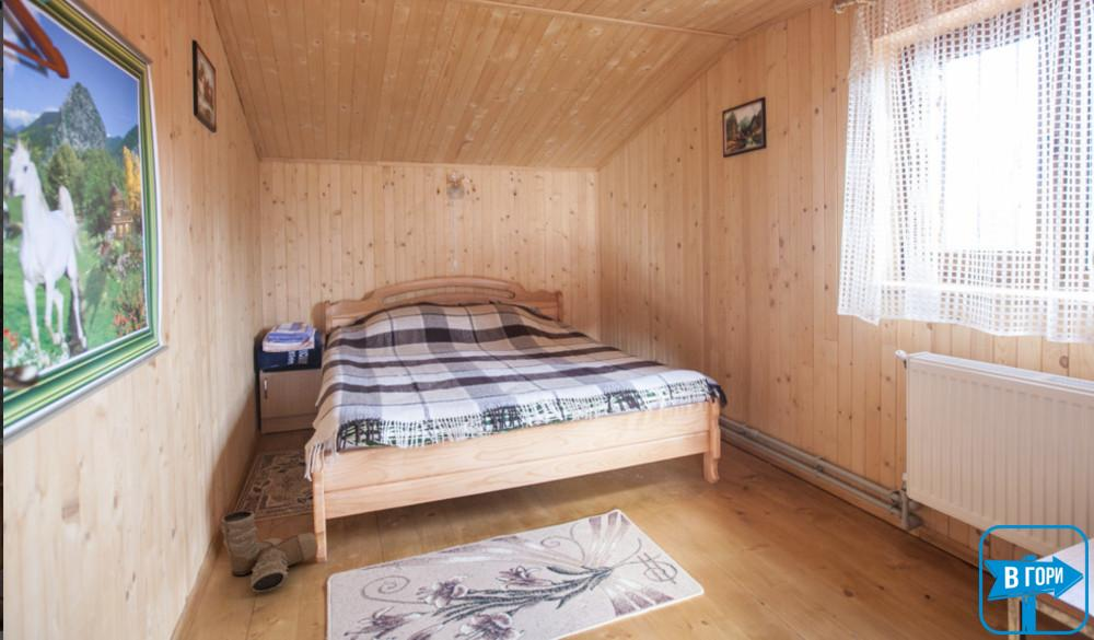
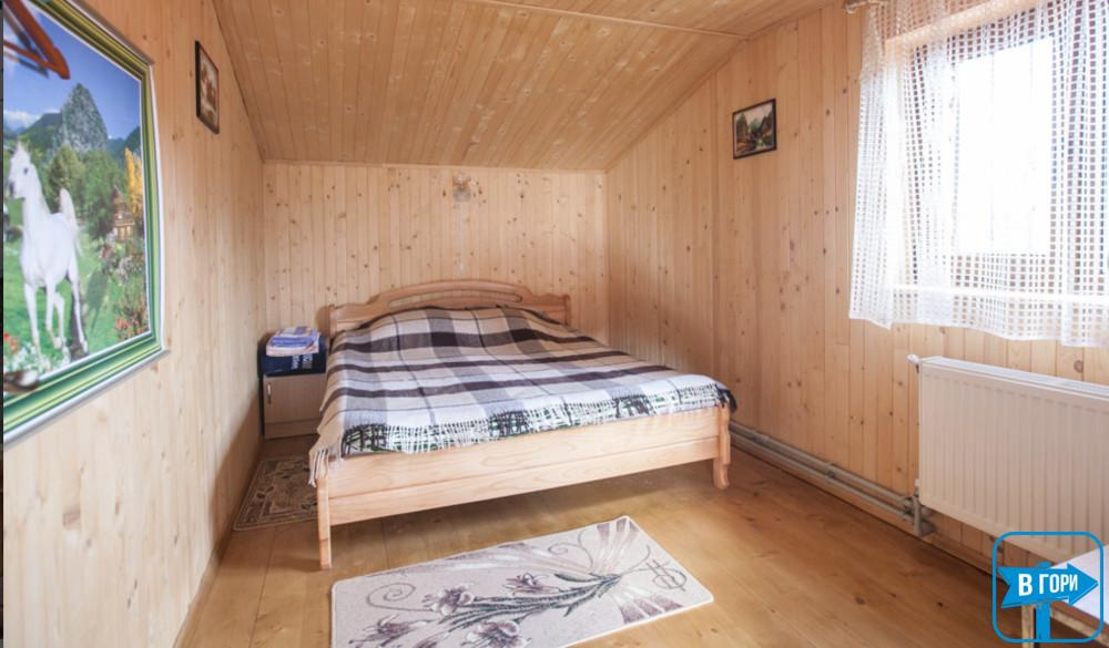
- boots [219,510,319,593]
